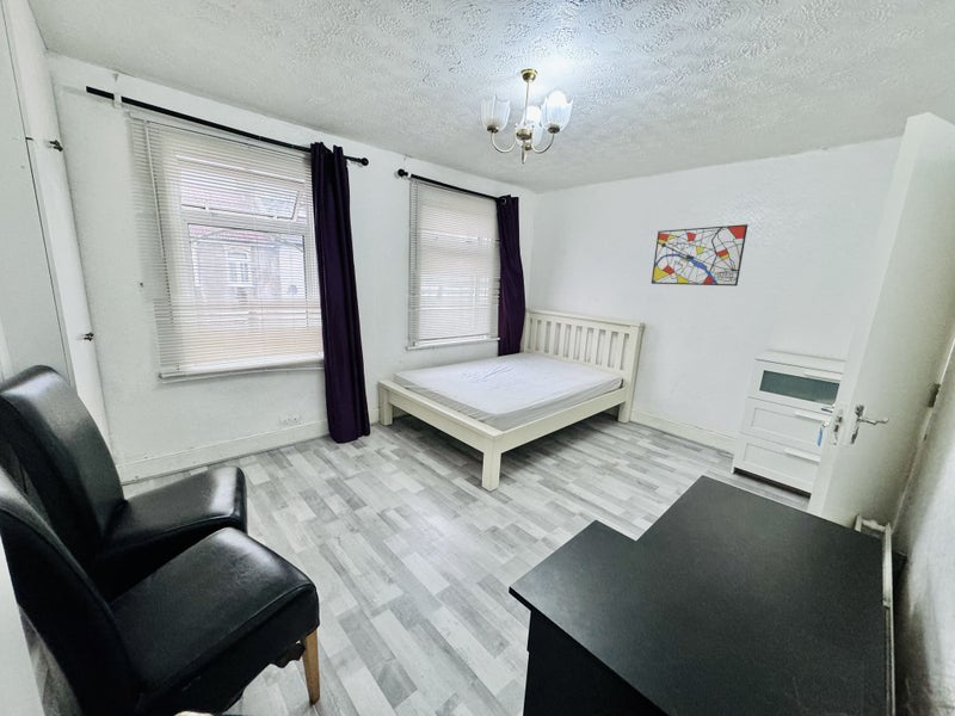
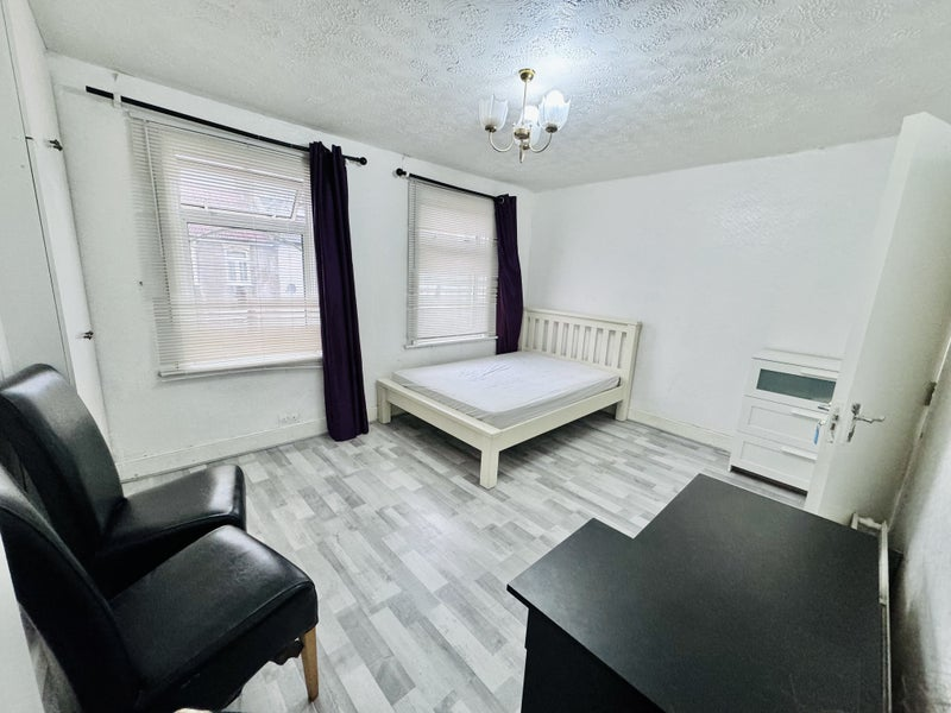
- wall art [651,223,748,288]
